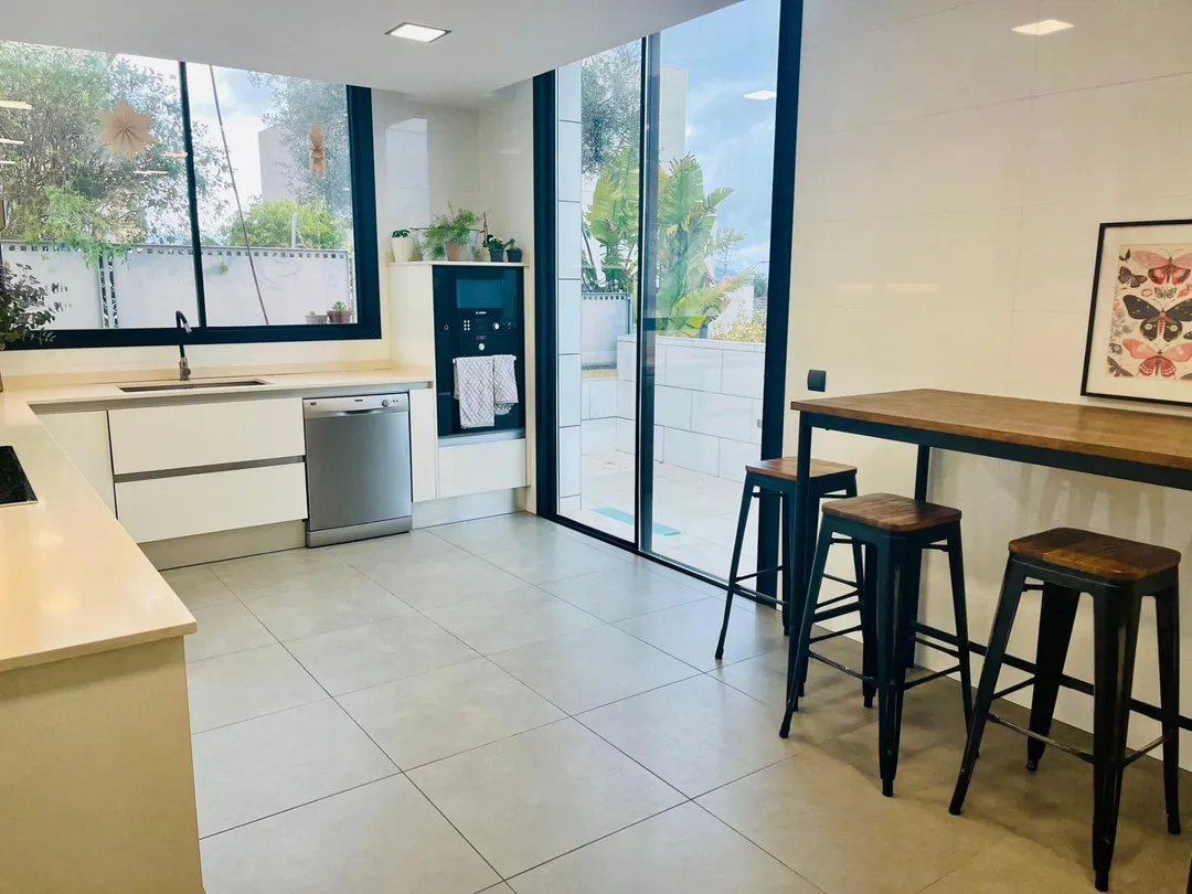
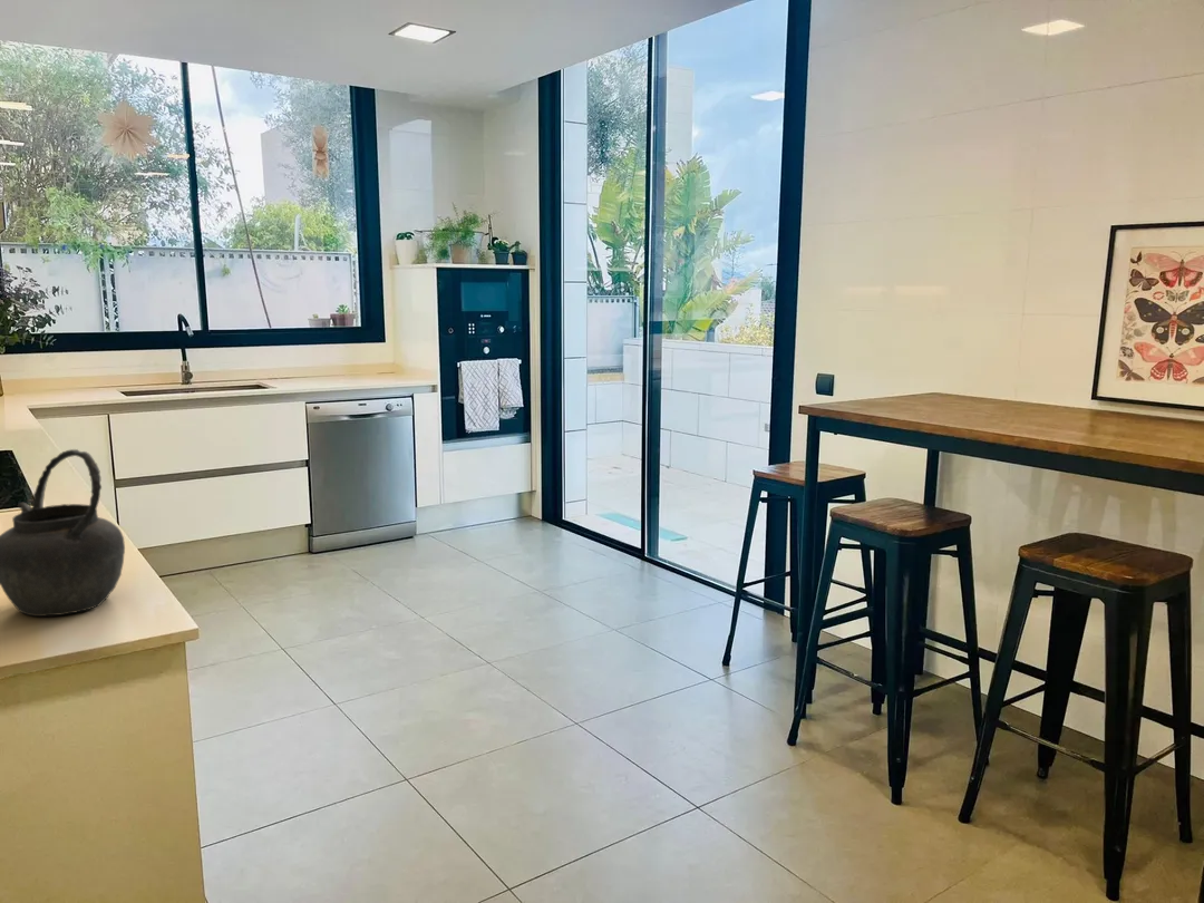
+ kettle [0,448,126,618]
